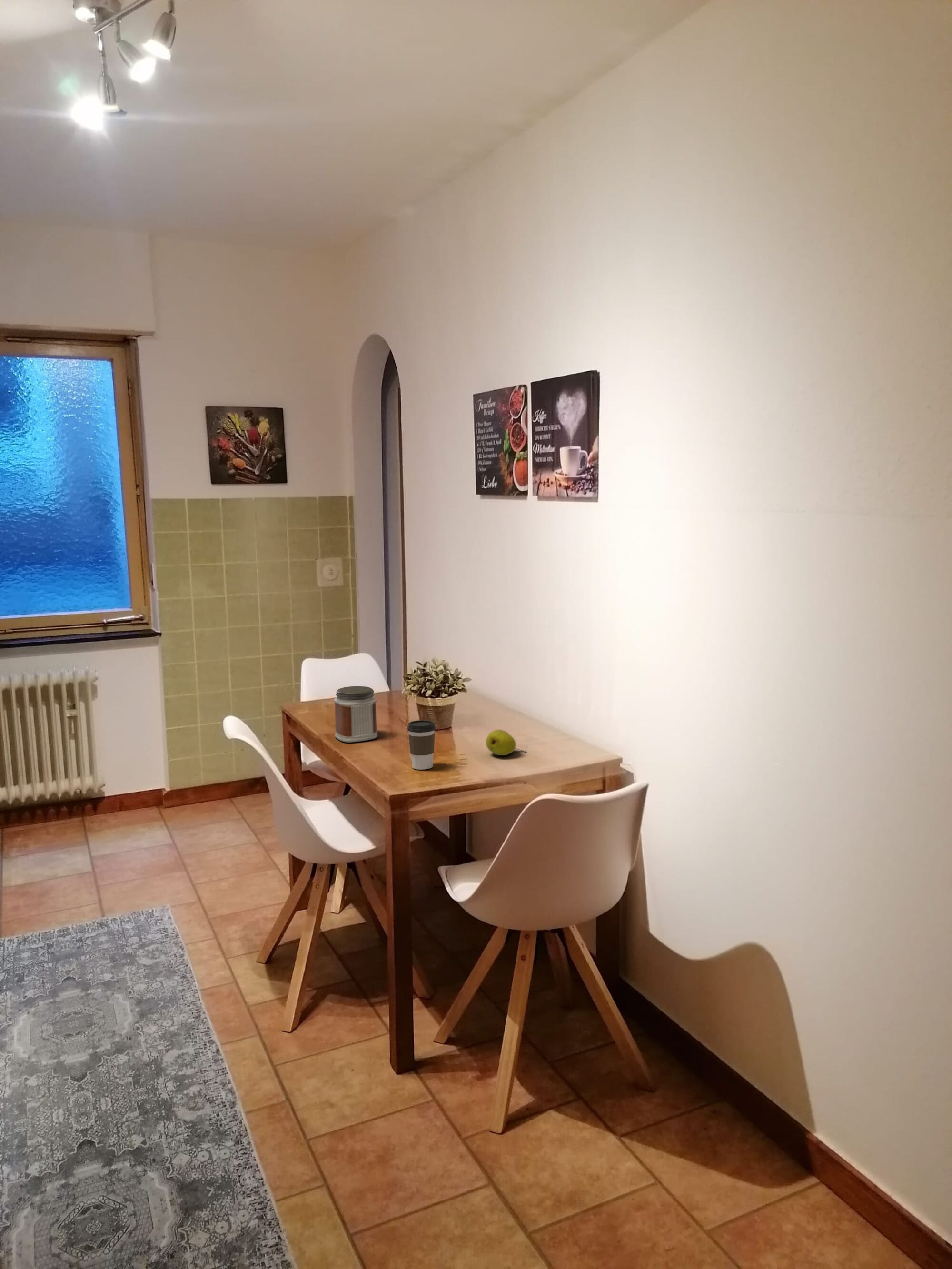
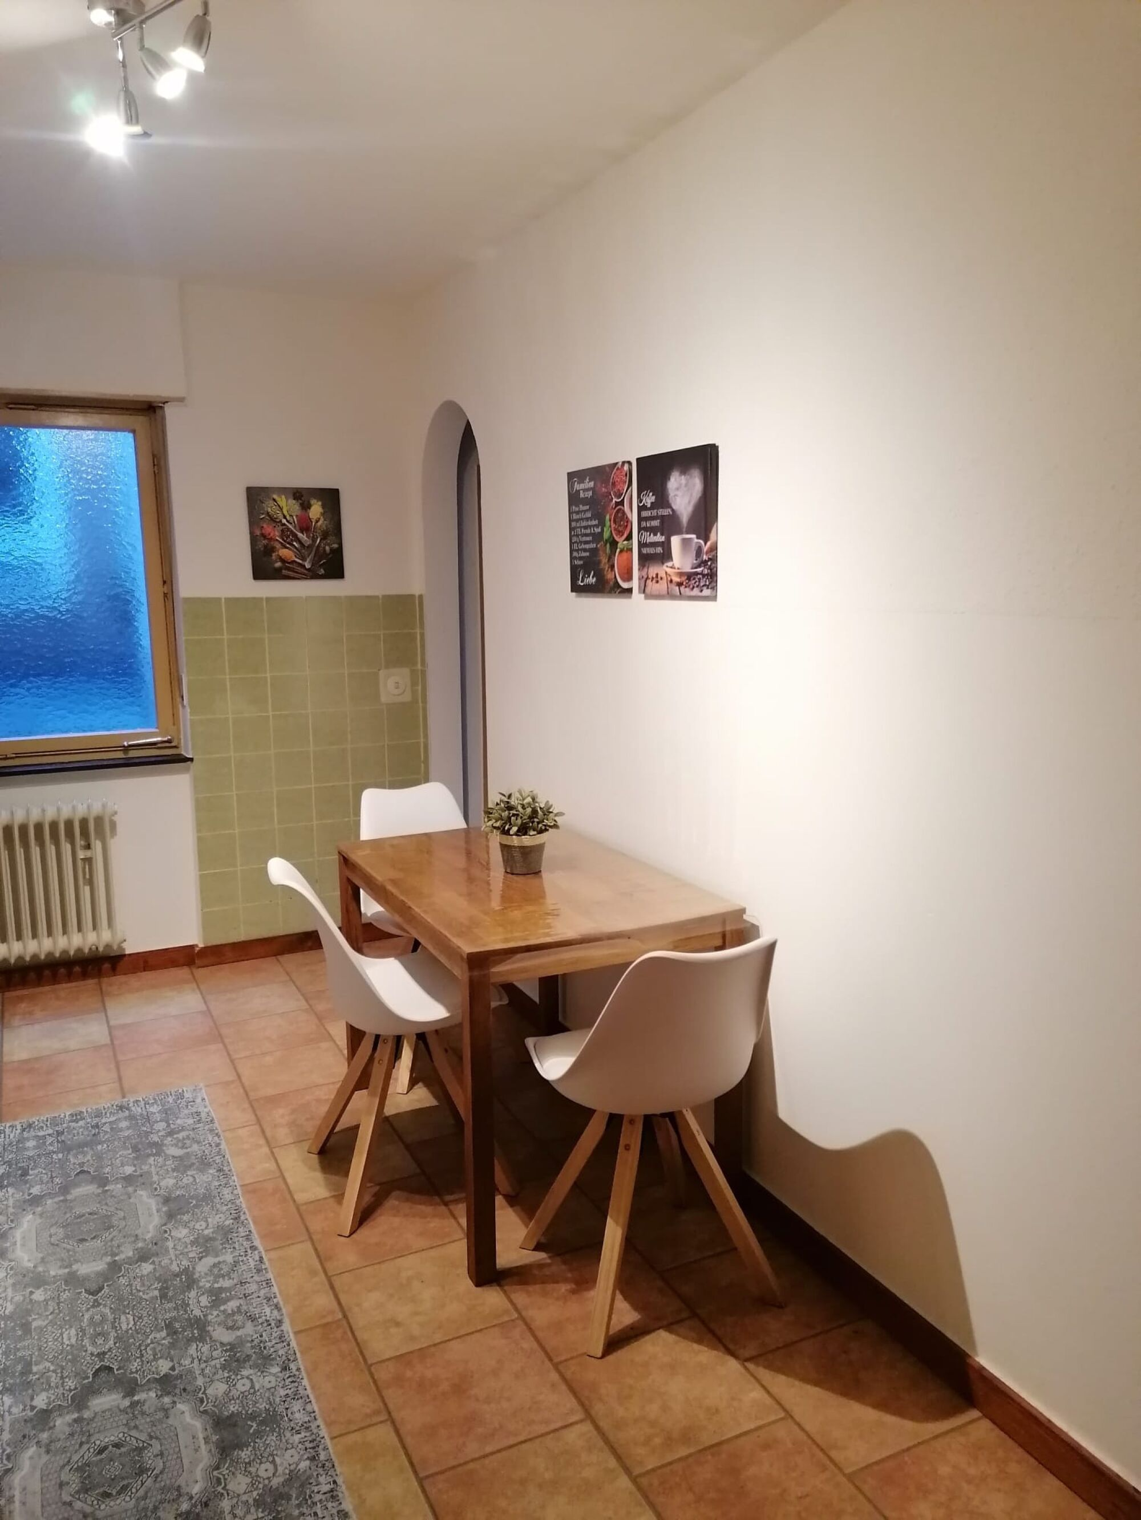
- fruit [486,729,527,756]
- jar [334,686,378,743]
- coffee cup [407,720,436,770]
